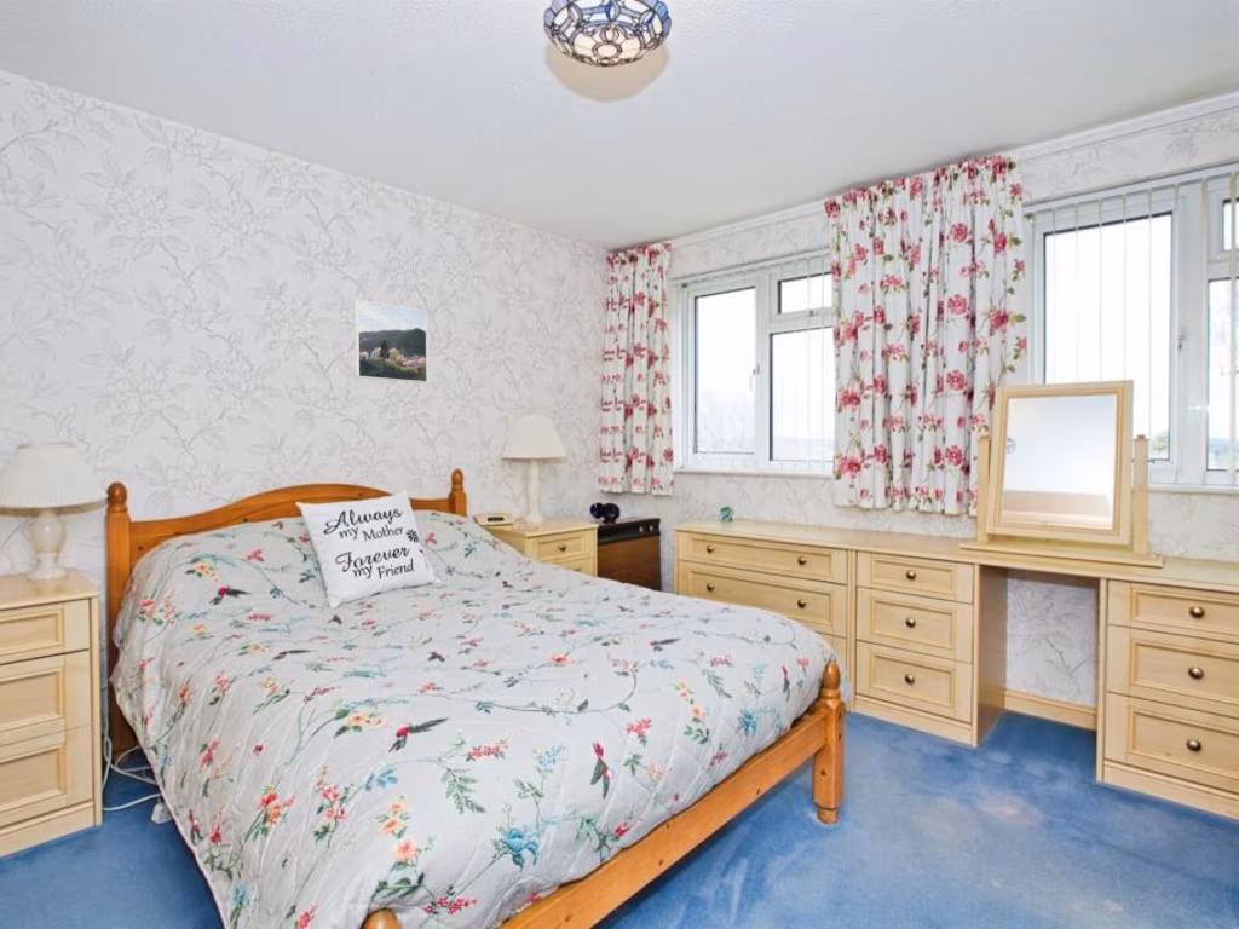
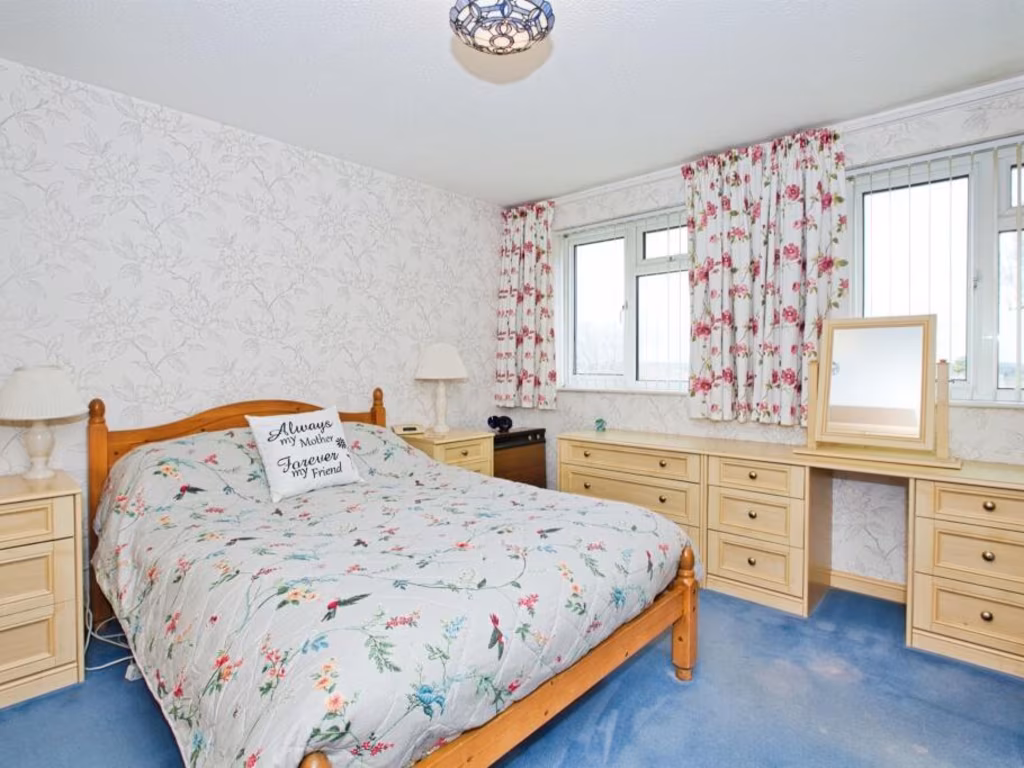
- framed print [353,299,428,383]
